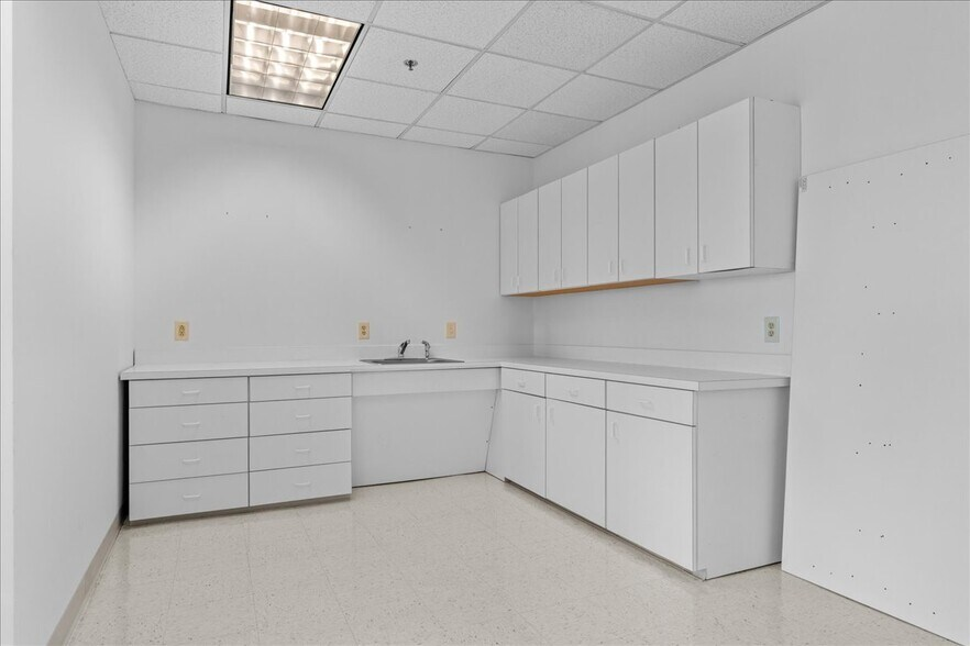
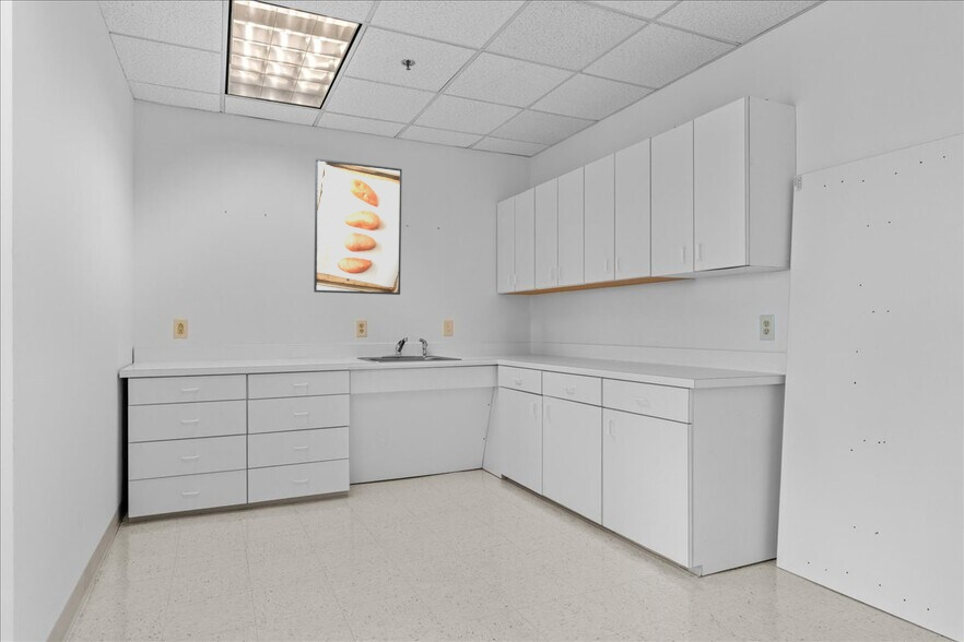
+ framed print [313,157,403,296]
